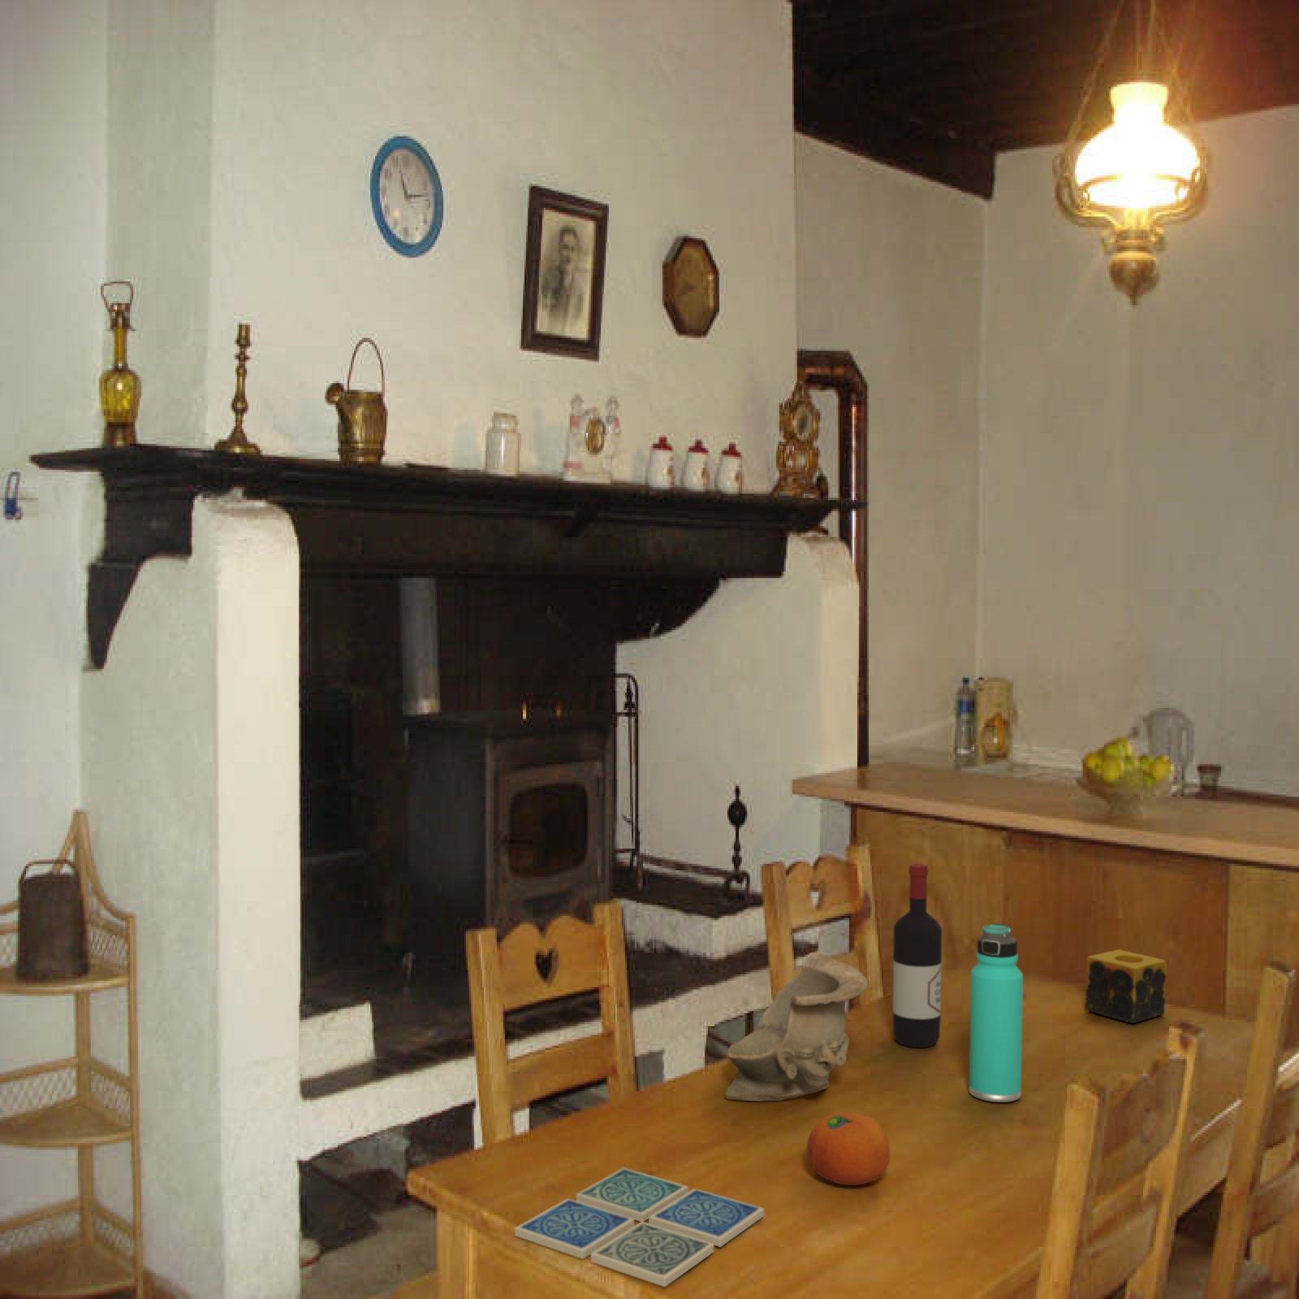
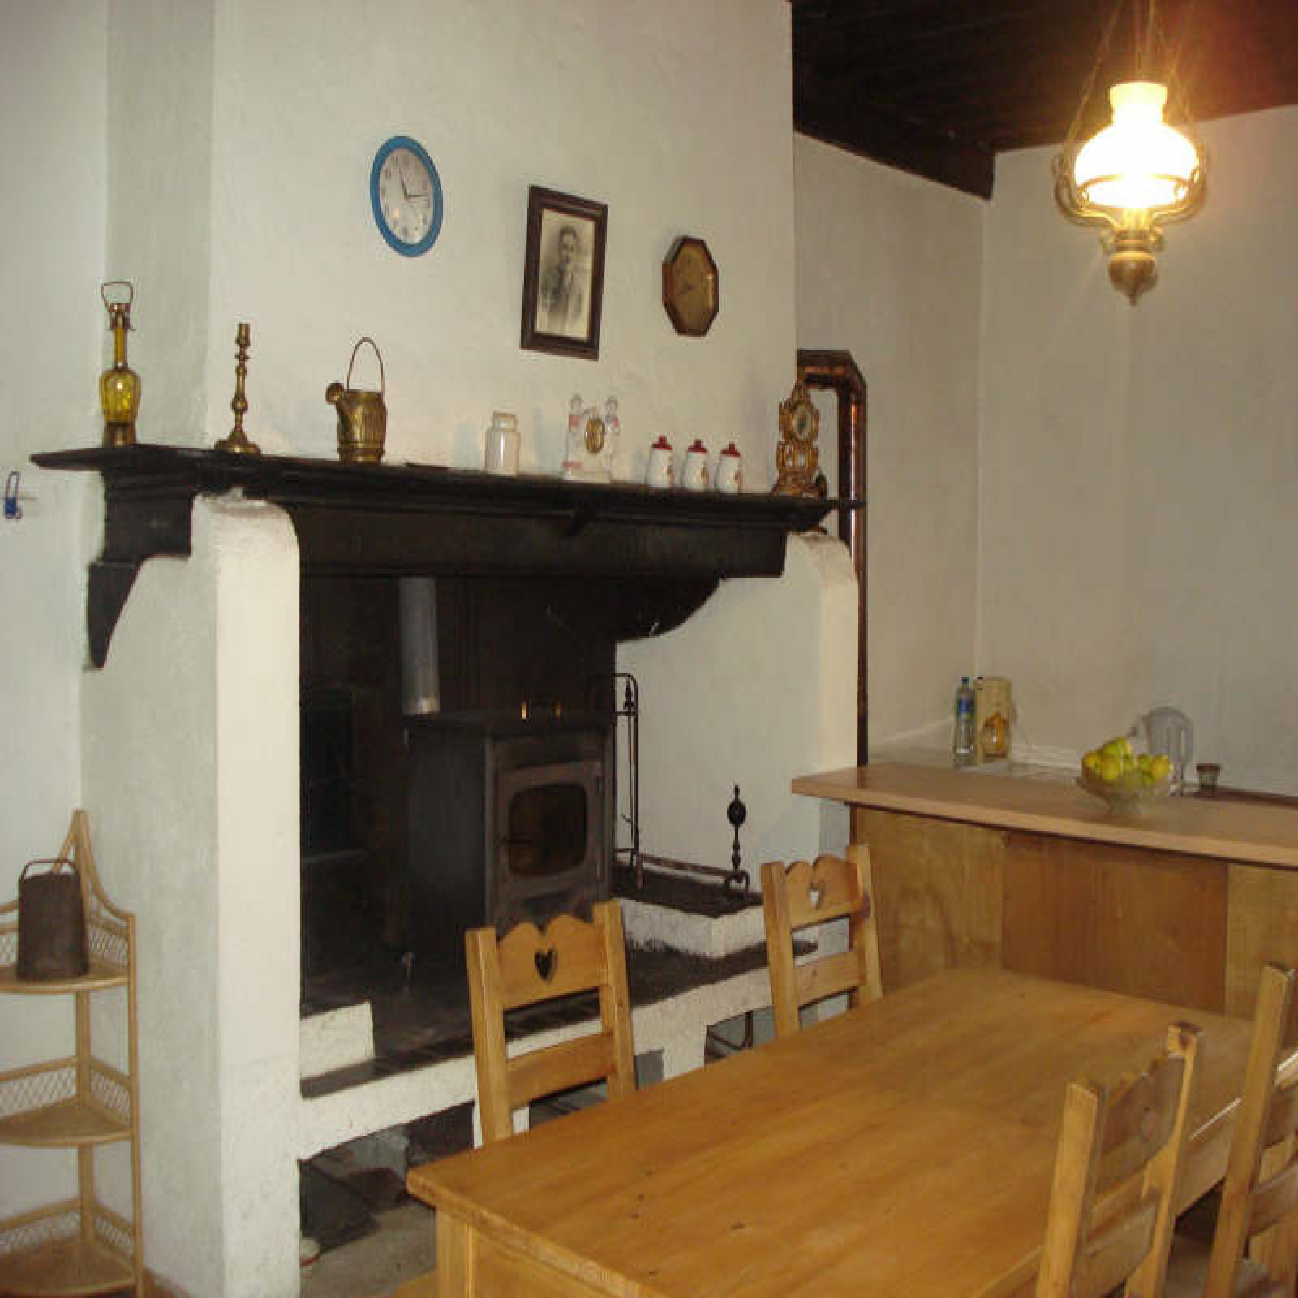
- thermos bottle [968,922,1024,1104]
- drink coaster [514,1167,765,1287]
- candle [1084,949,1167,1024]
- fruit [807,1111,891,1186]
- wine bottle [892,862,942,1049]
- decorative bowl [724,952,868,1102]
